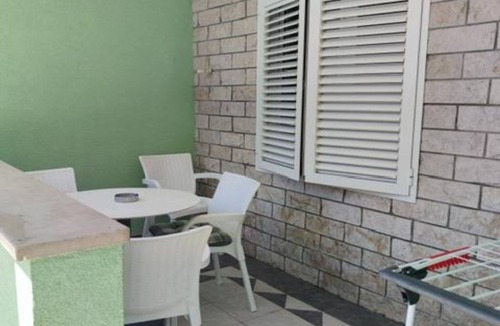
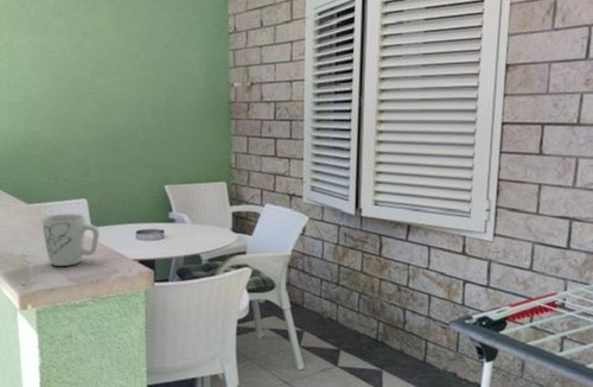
+ mug [42,212,101,267]
